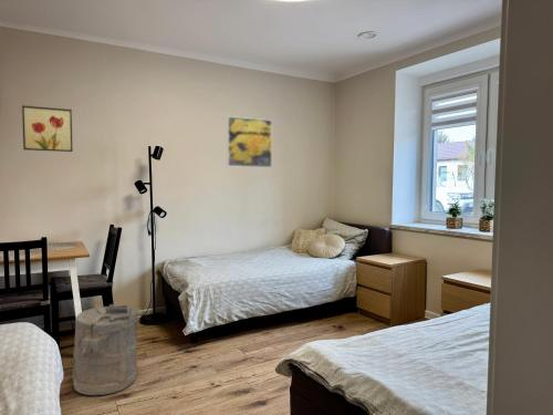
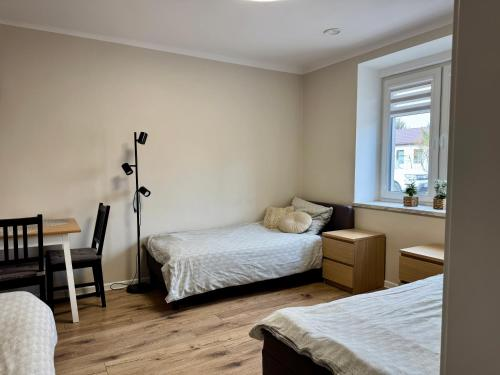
- wall art [21,104,74,153]
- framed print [226,115,273,168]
- laundry hamper [72,303,143,396]
